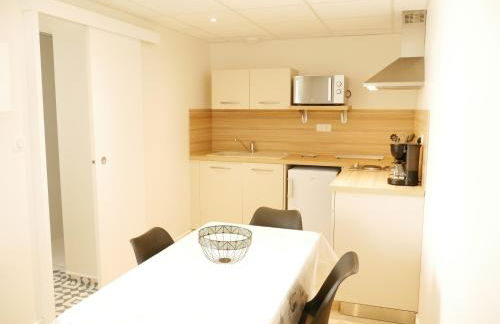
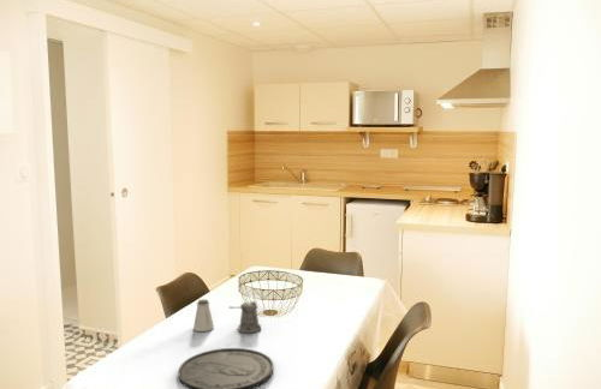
+ saltshaker [192,299,215,333]
+ plate [177,347,274,389]
+ pepper shaker [227,300,262,334]
